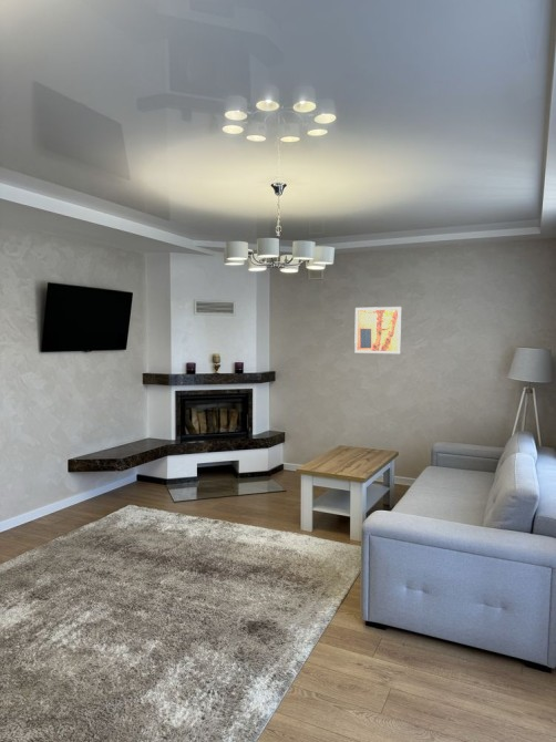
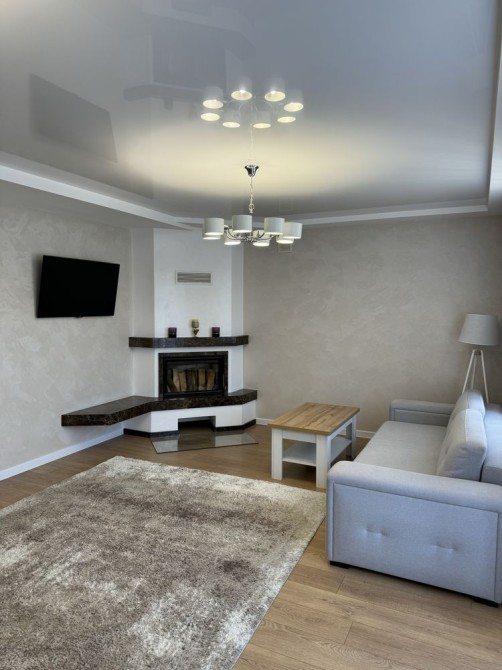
- wall art [353,306,402,354]
